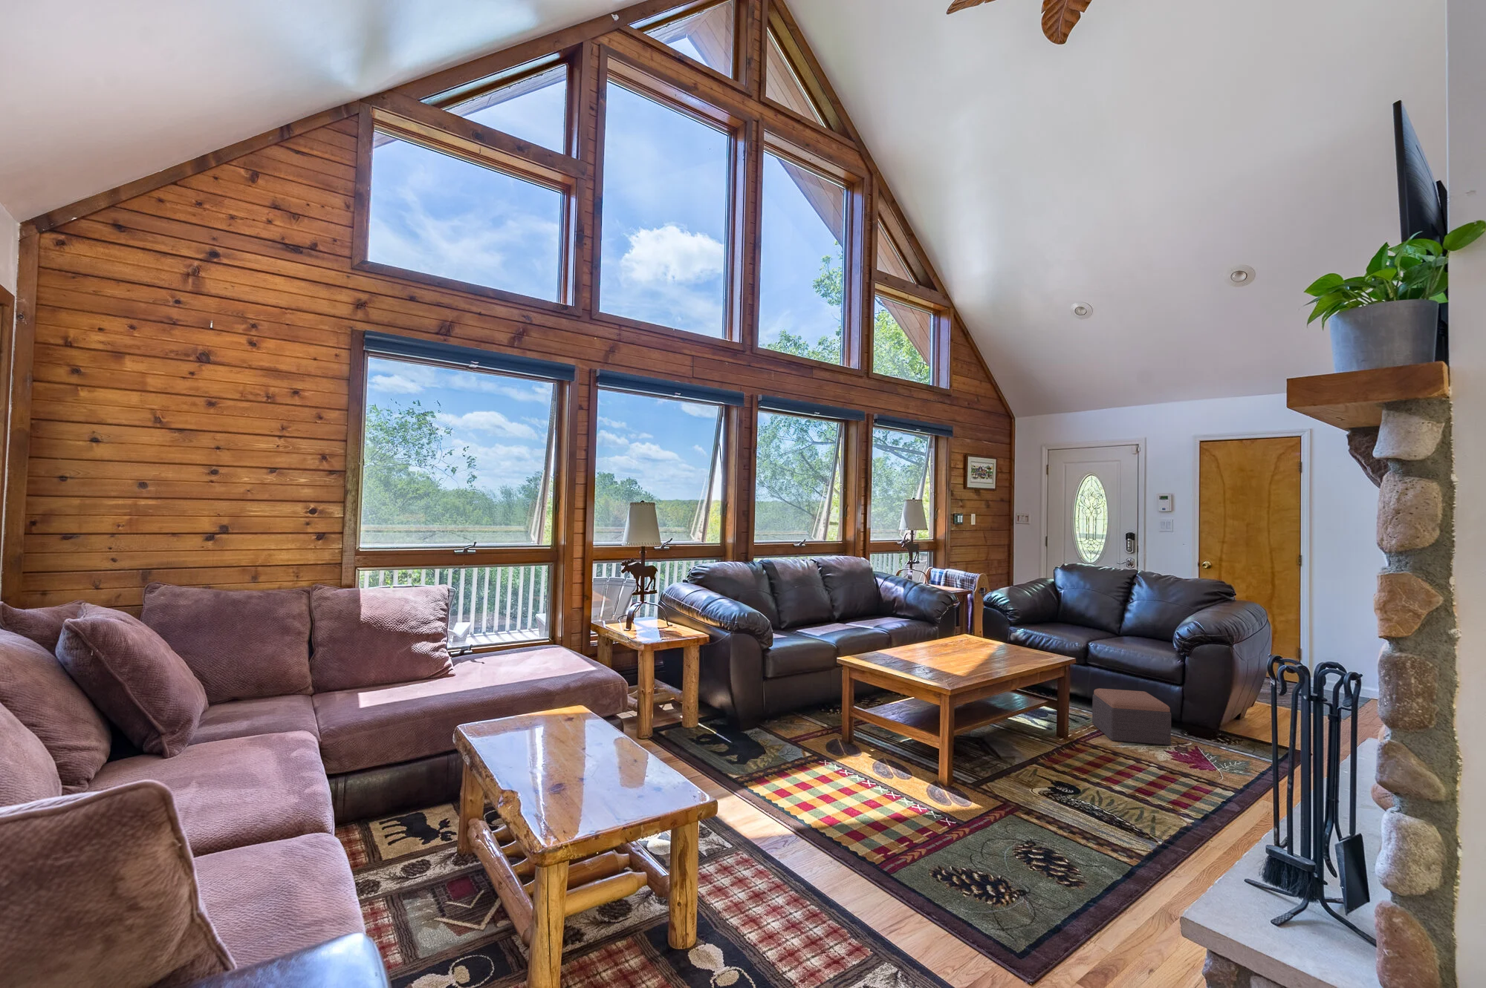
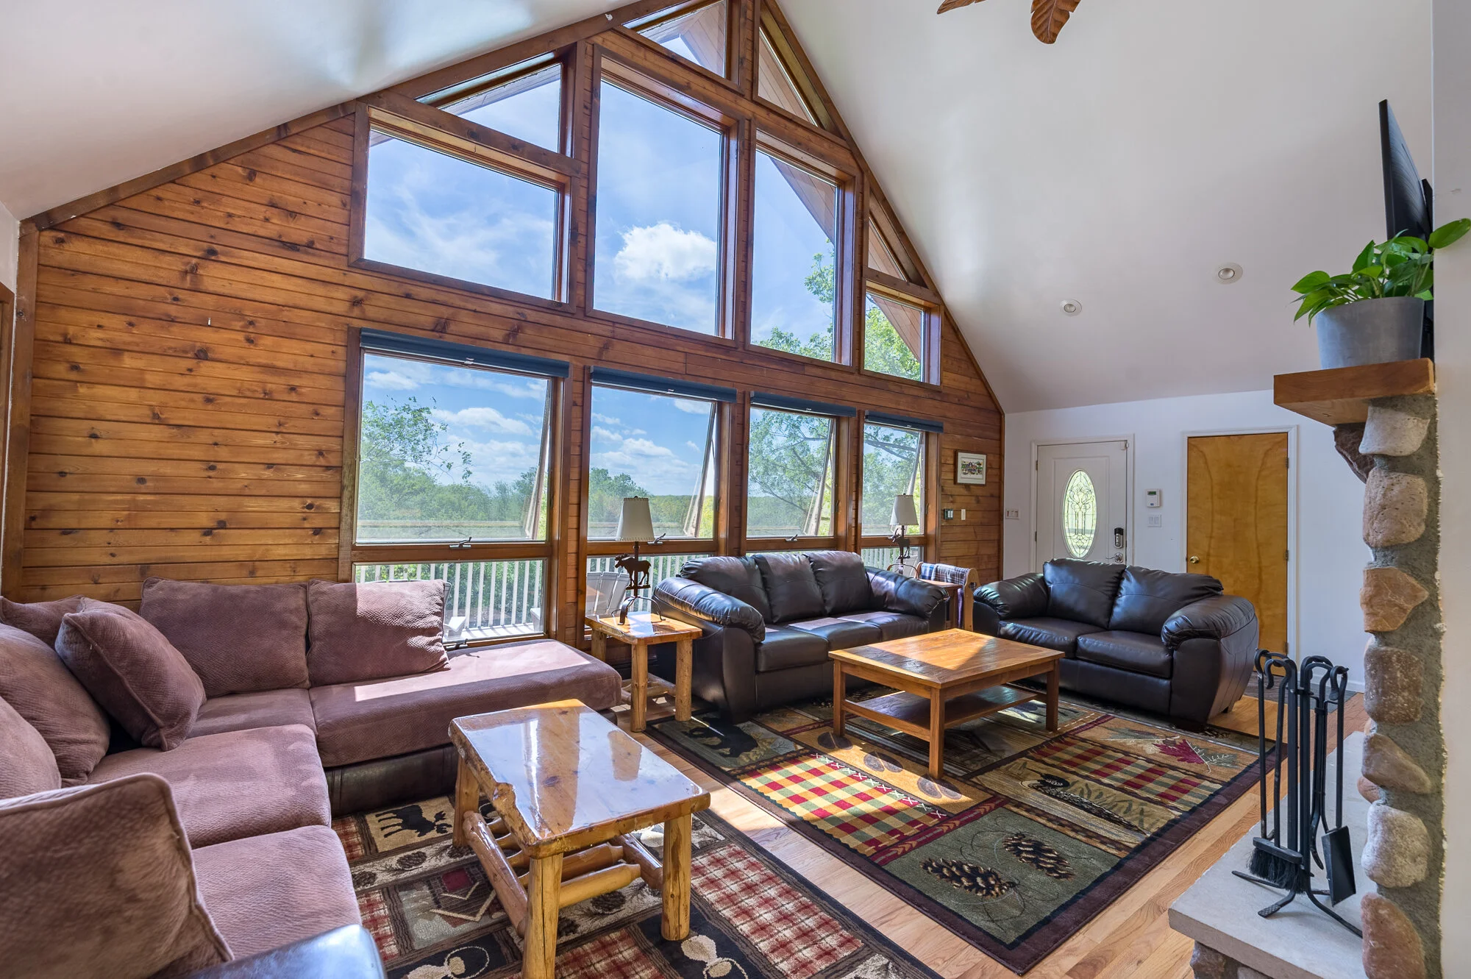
- footstool [1091,687,1172,747]
